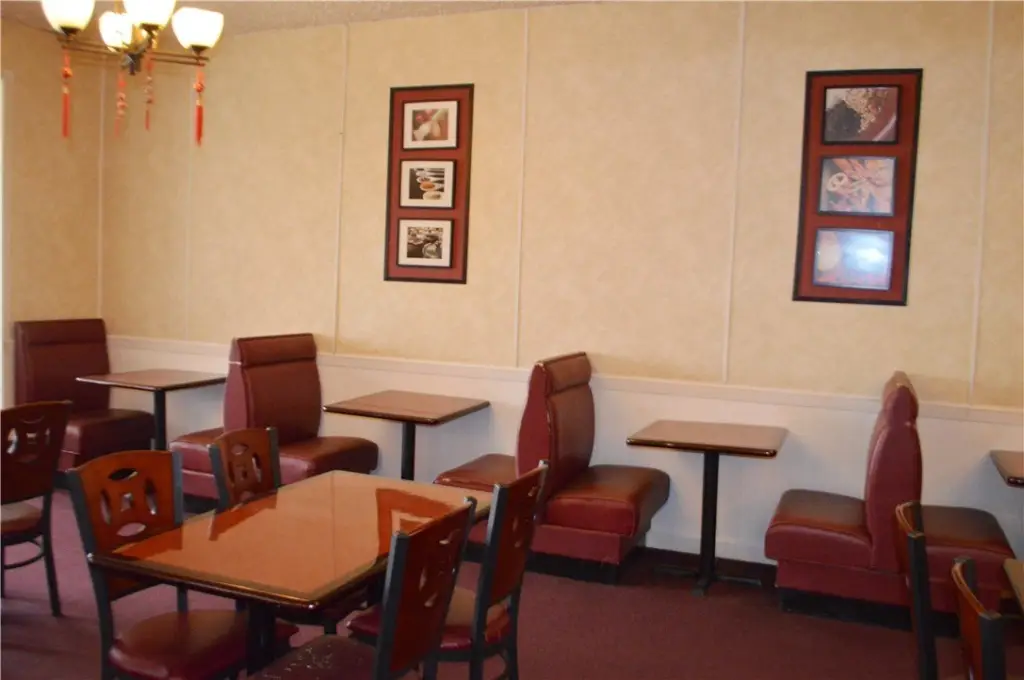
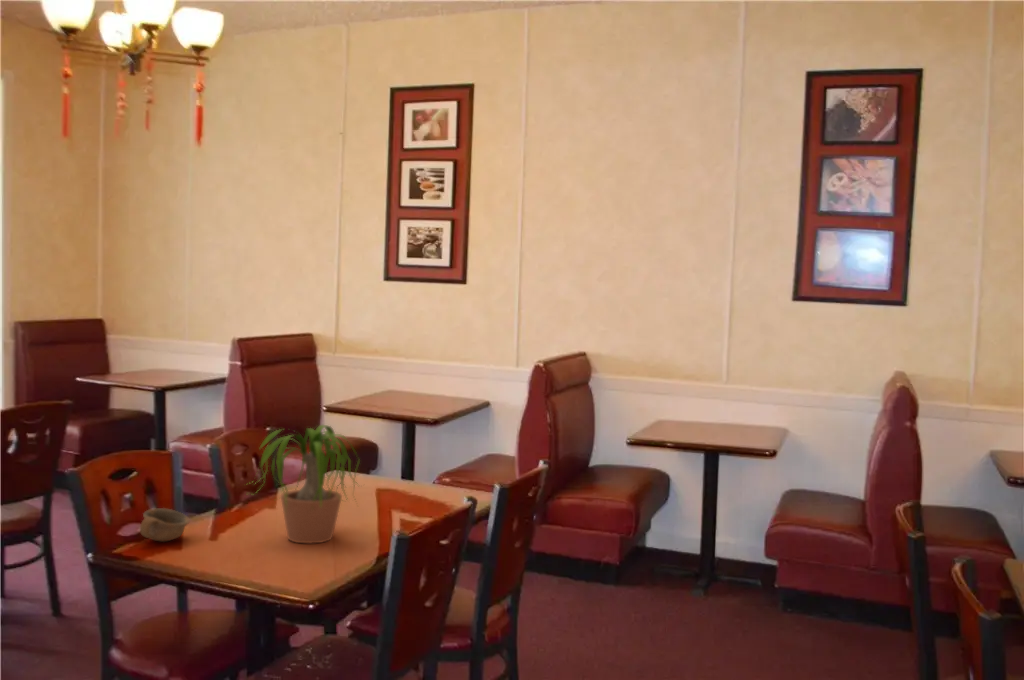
+ potted plant [242,424,364,544]
+ cup [139,507,191,543]
